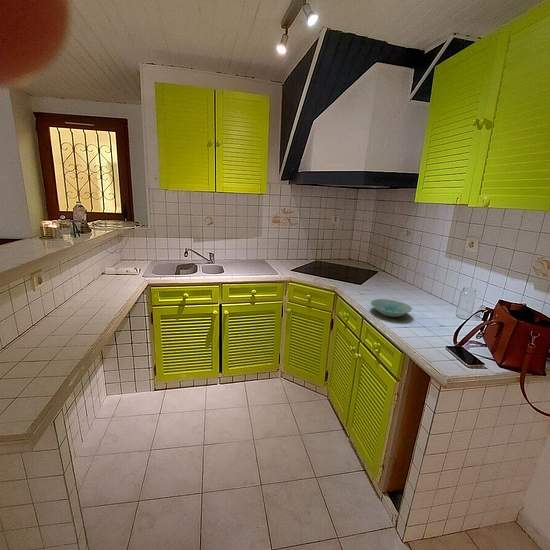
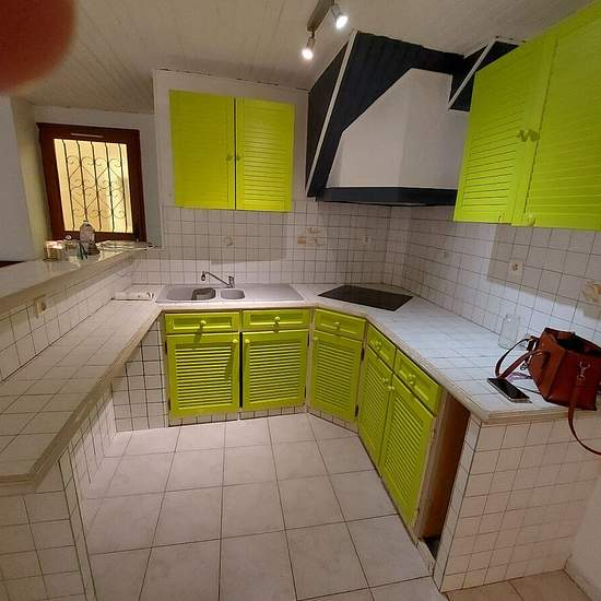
- bowl [370,298,413,318]
